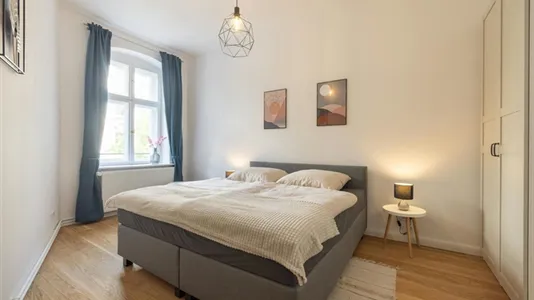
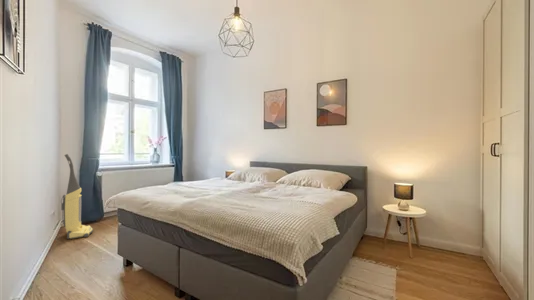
+ vacuum cleaner [60,153,94,240]
